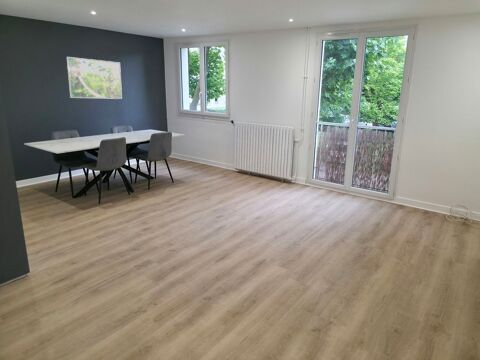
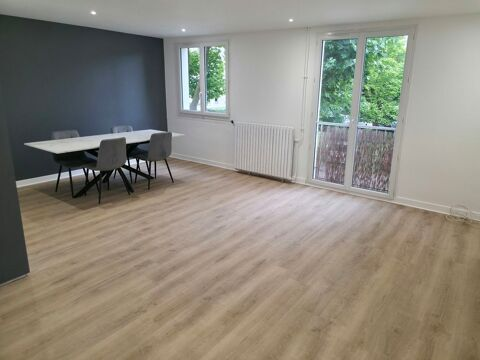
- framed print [65,56,123,100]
